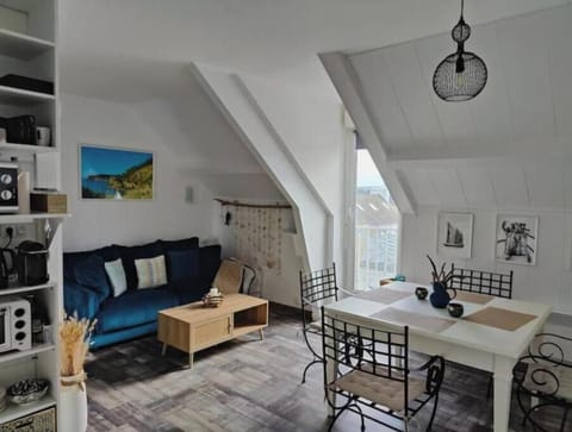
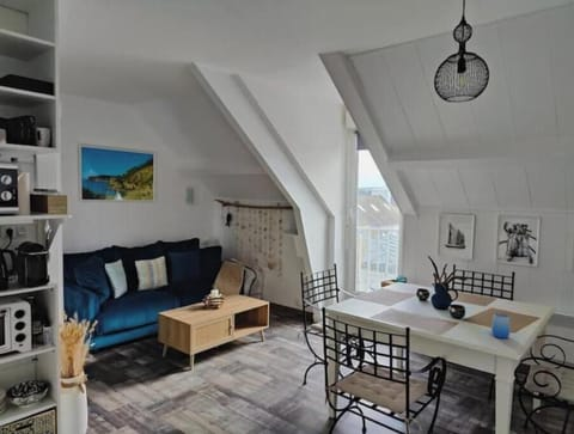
+ cup [490,312,512,340]
